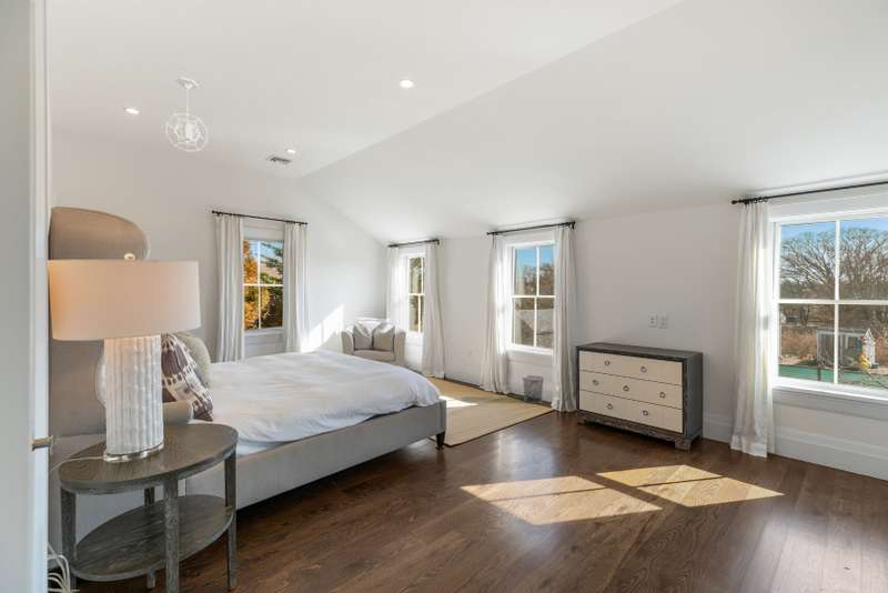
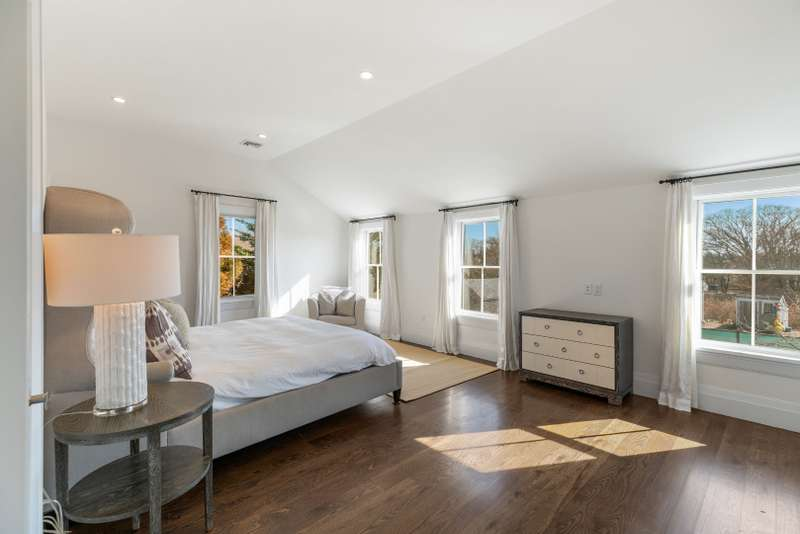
- pendant light [165,77,209,152]
- waste bin [521,375,545,404]
